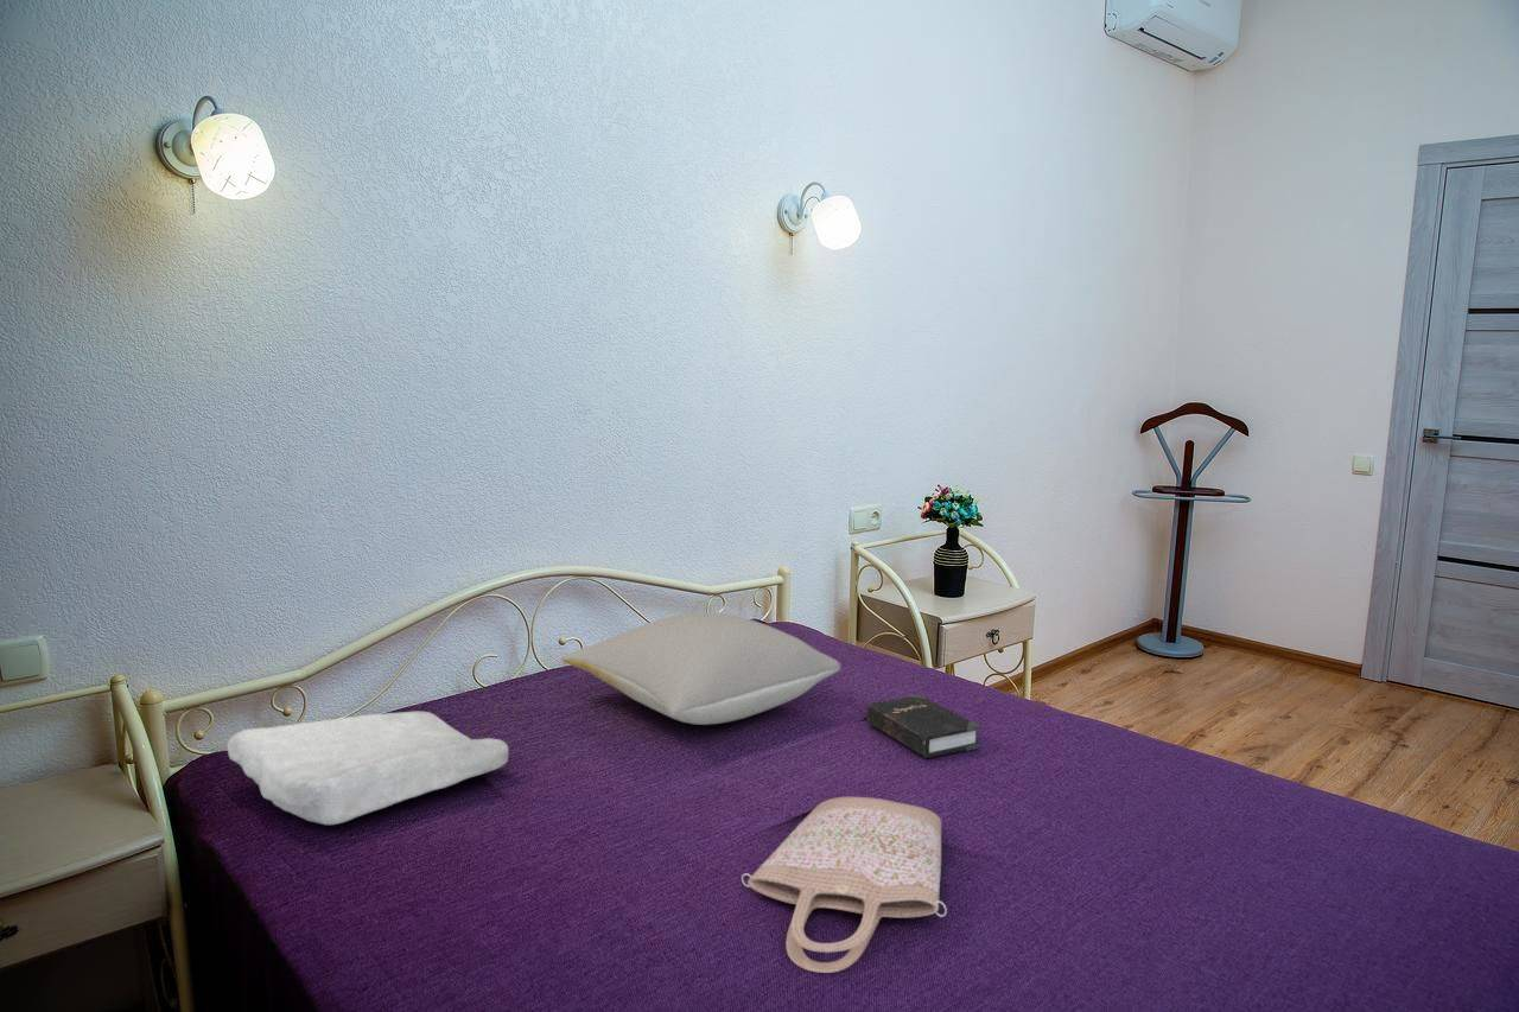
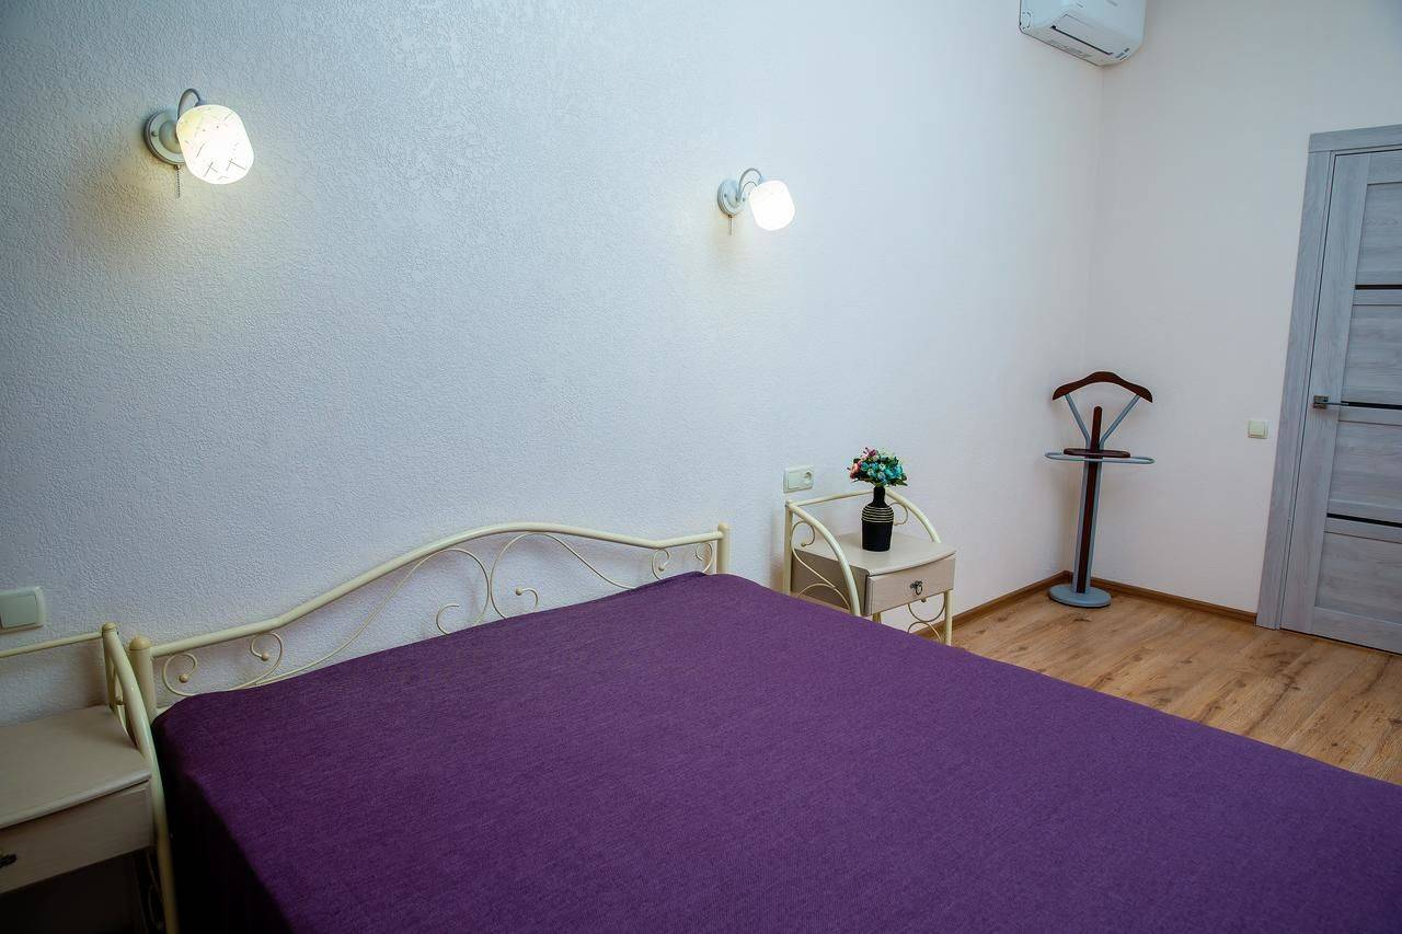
- pillow [561,611,841,726]
- shopping bag [741,796,948,974]
- soap bar [225,711,510,826]
- hardback book [866,693,981,759]
